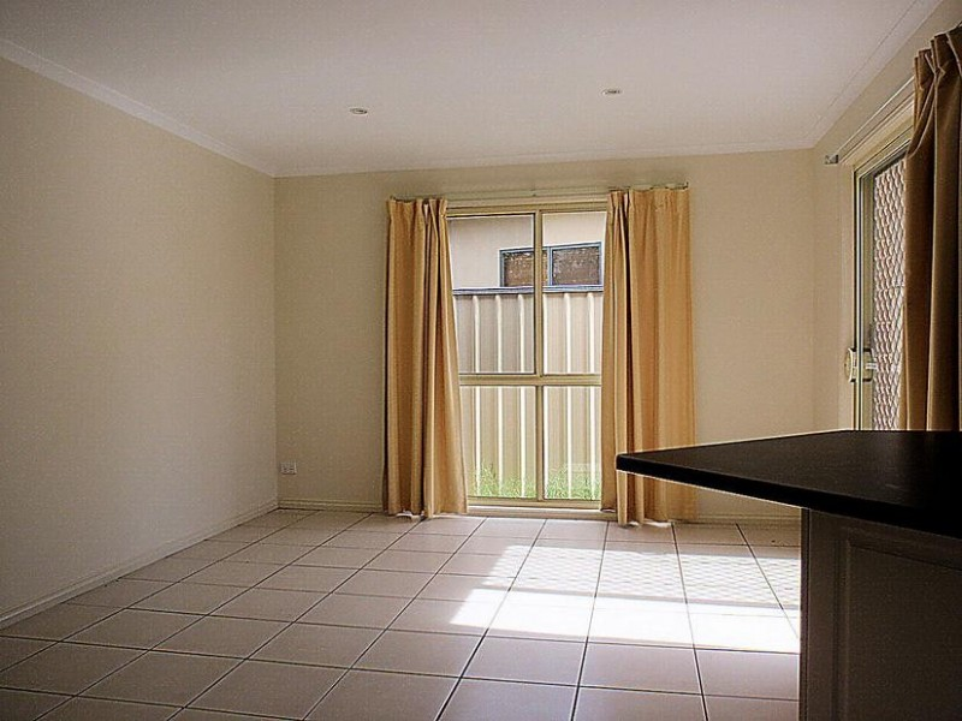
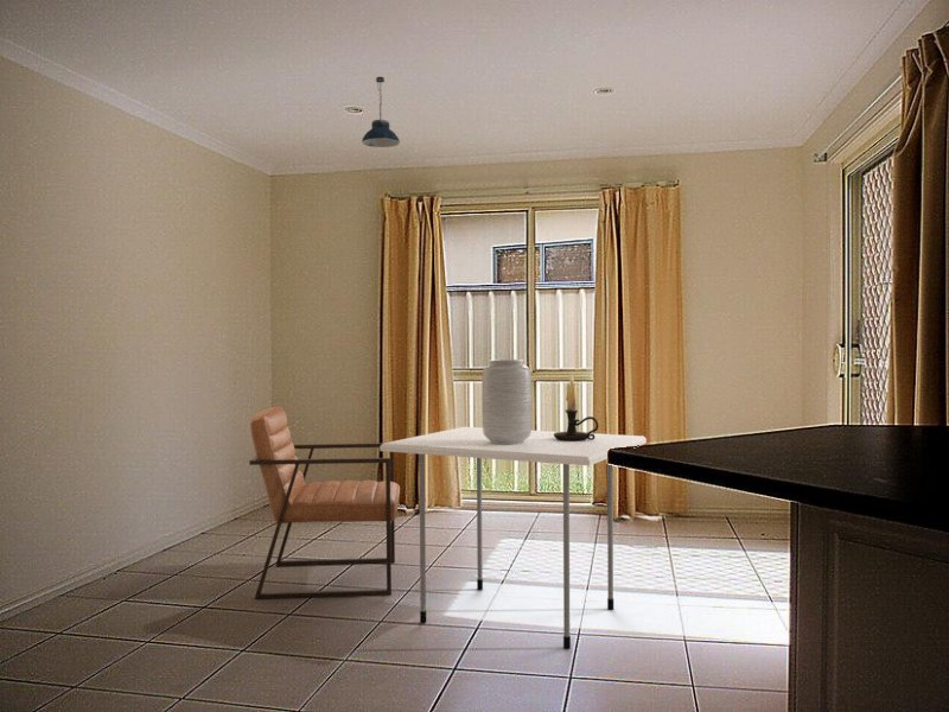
+ candle holder [554,373,599,441]
+ pendant light [361,76,401,148]
+ chair [248,406,401,600]
+ vase [480,358,533,445]
+ dining table [378,426,648,650]
